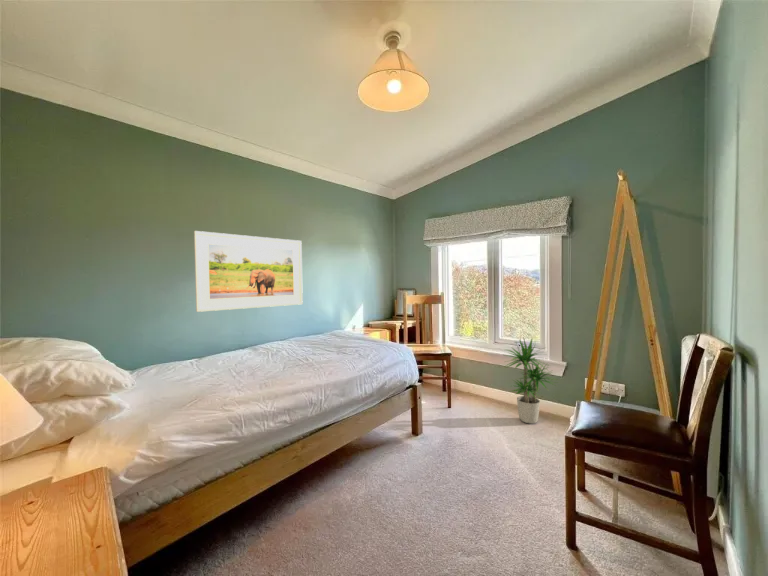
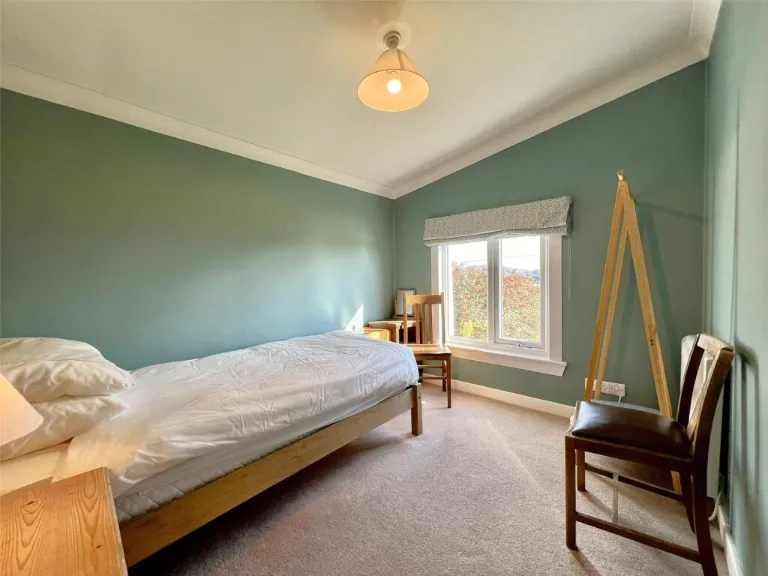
- potted plant [500,335,561,424]
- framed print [193,230,304,313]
